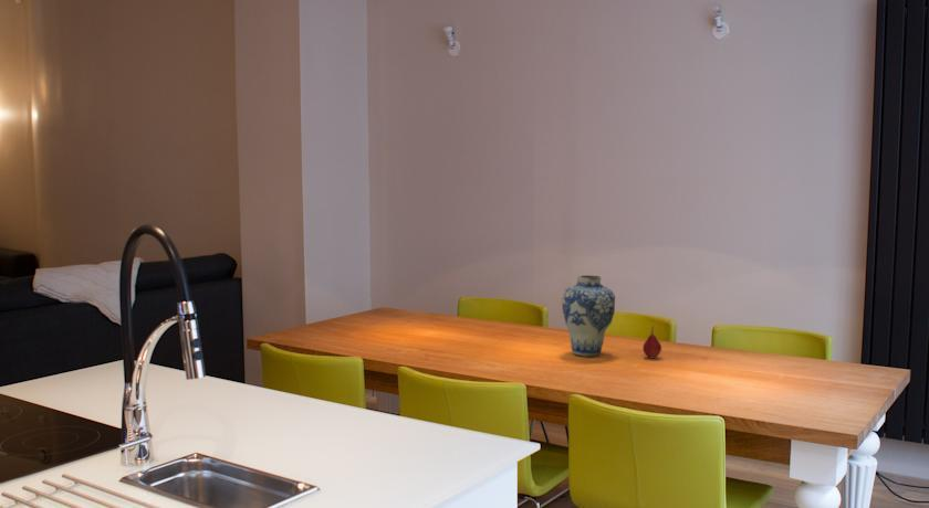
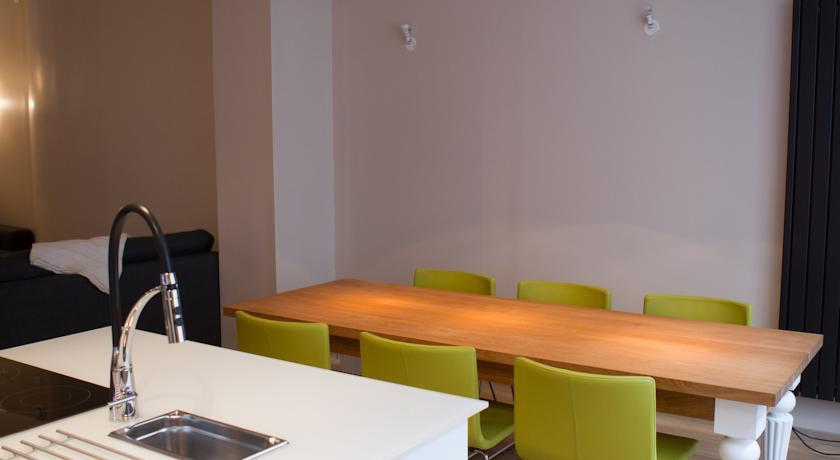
- vase [561,274,616,358]
- fruit [641,325,662,359]
